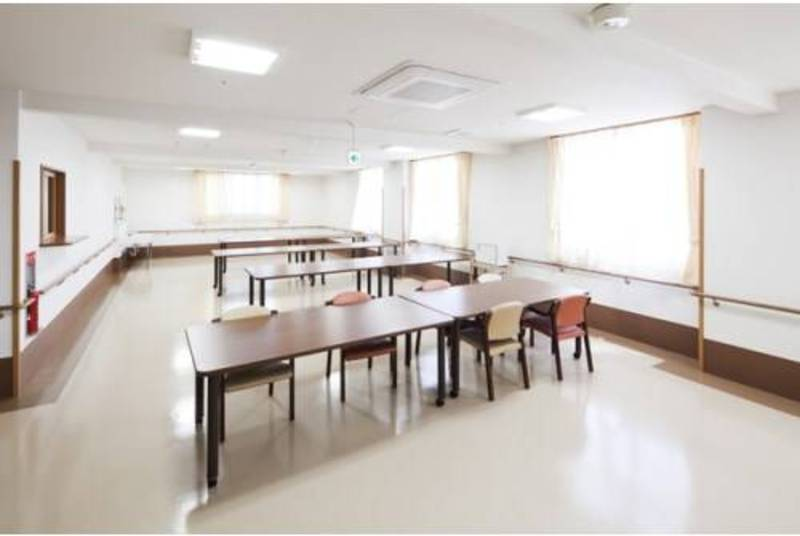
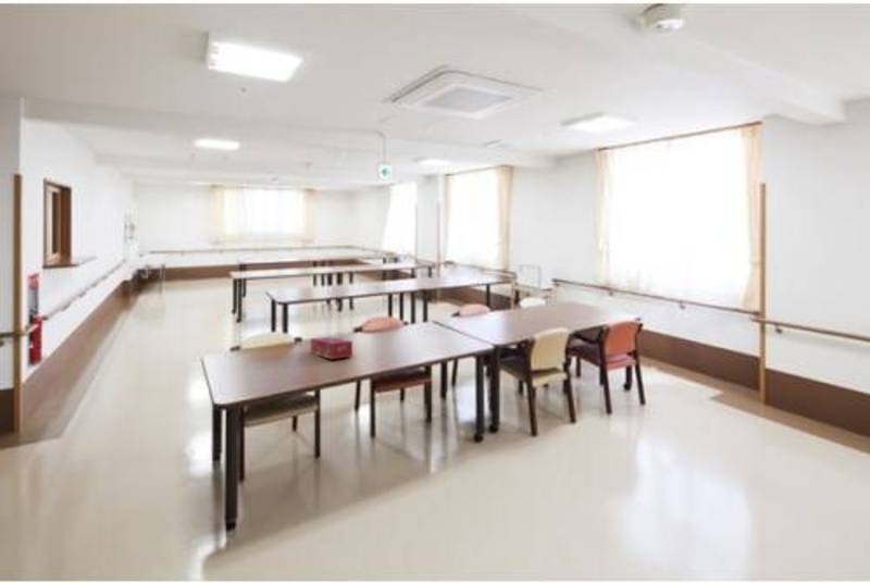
+ tissue box [310,336,353,360]
